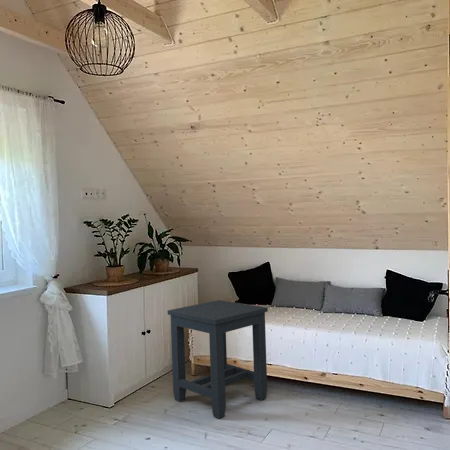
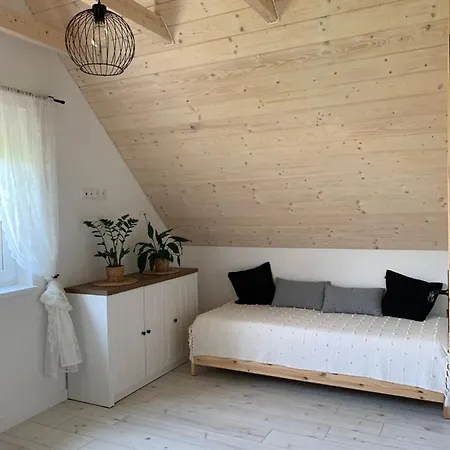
- side table [167,299,269,419]
